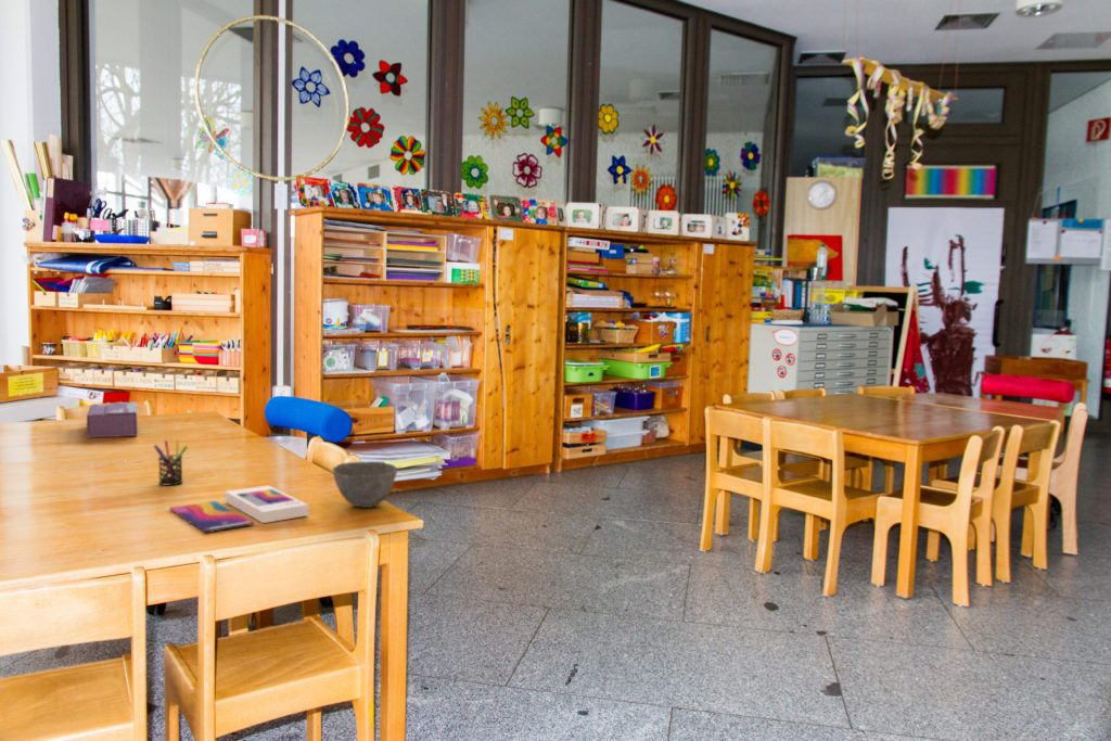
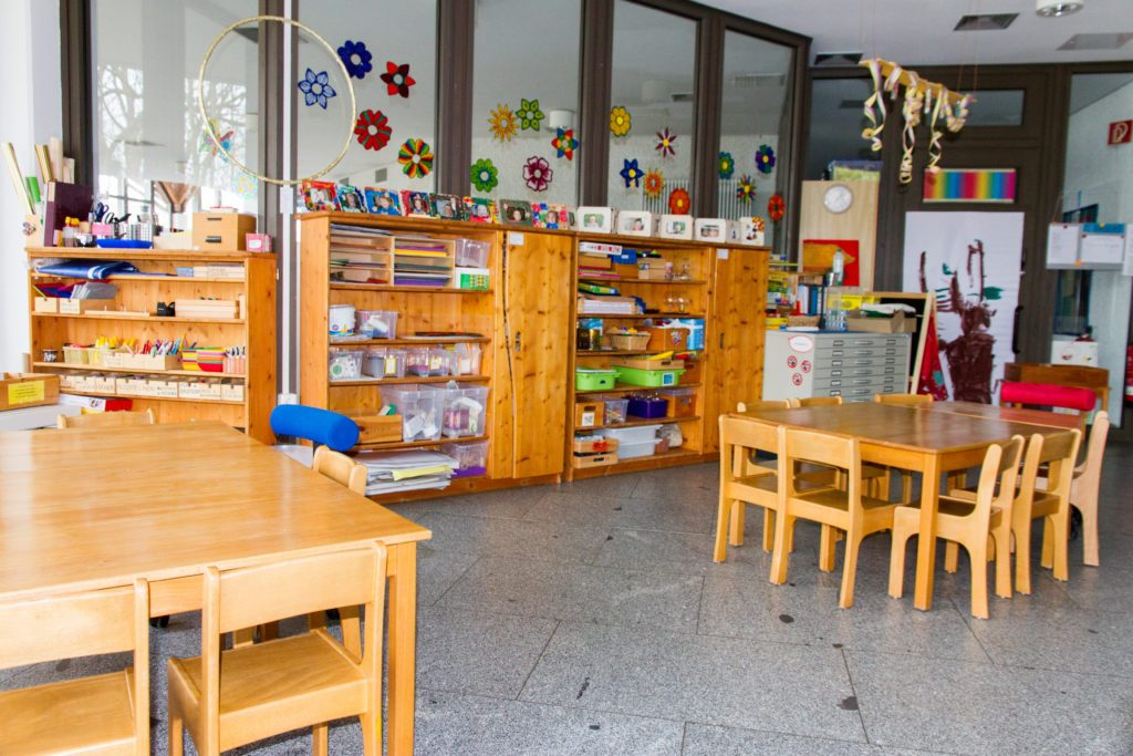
- pen holder [153,439,189,486]
- tissue box [86,400,139,439]
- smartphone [168,485,309,534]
- bowl [332,461,398,509]
